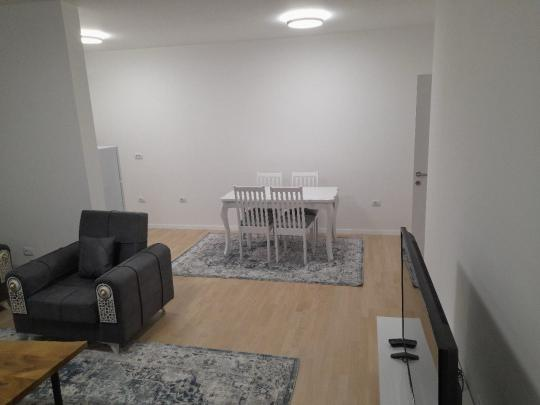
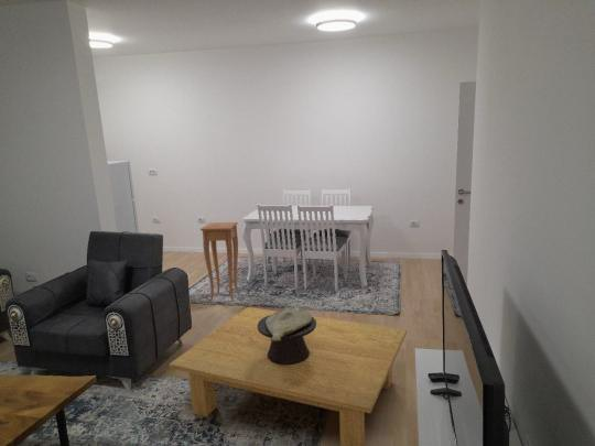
+ side table [199,221,240,303]
+ coffee table [169,306,408,446]
+ decorative bowl [258,306,316,365]
